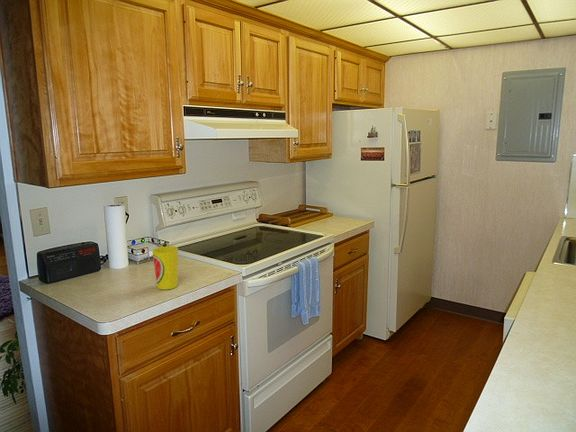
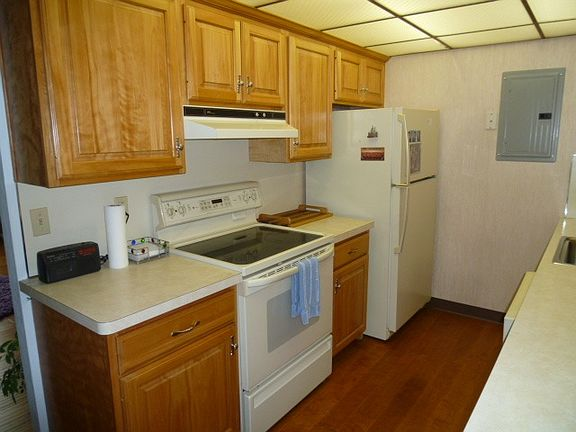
- cup [151,245,179,291]
